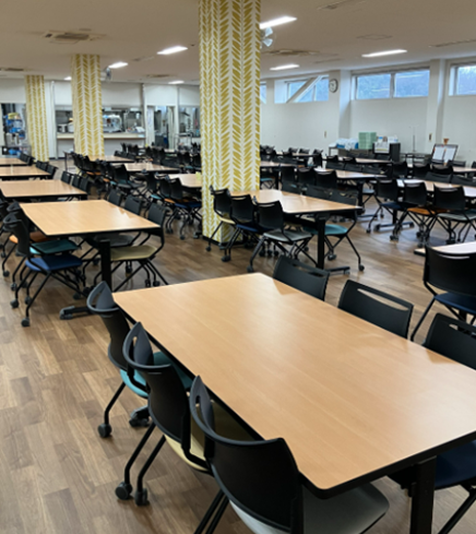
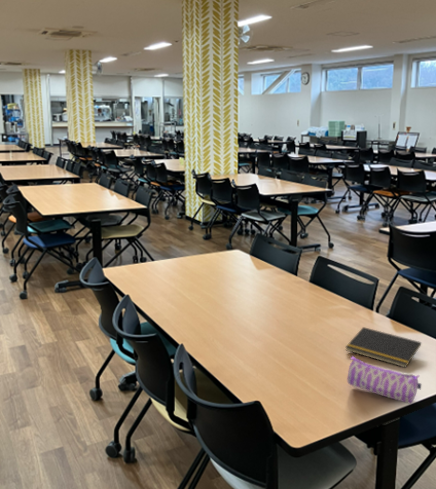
+ notepad [345,326,422,369]
+ pencil case [346,355,422,405]
